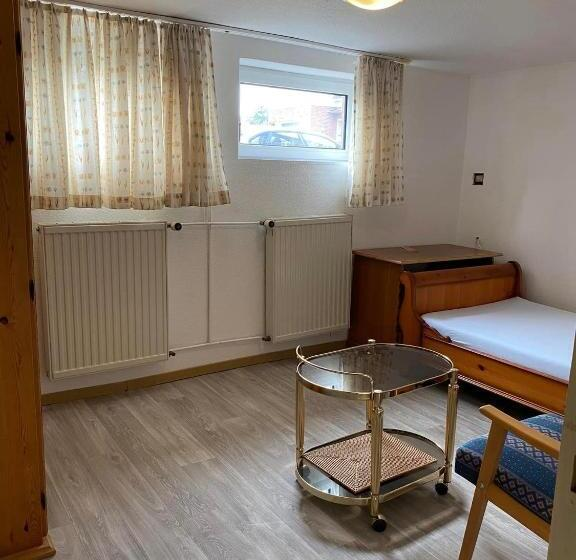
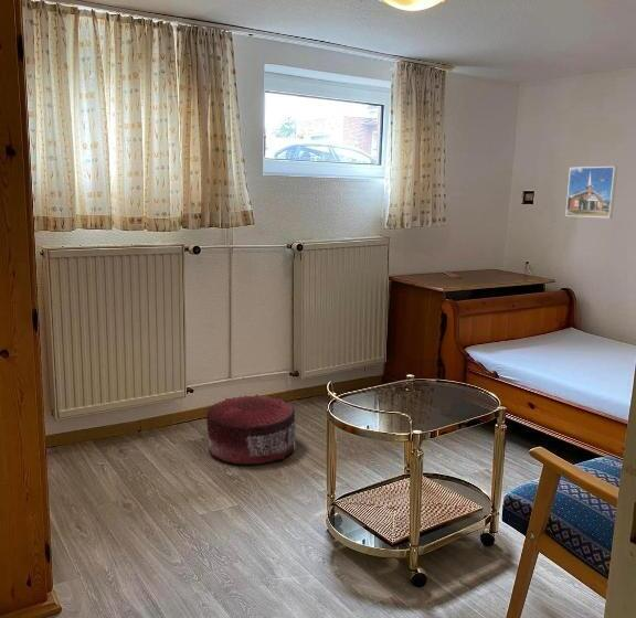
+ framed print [564,166,618,219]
+ pouf [205,393,296,466]
